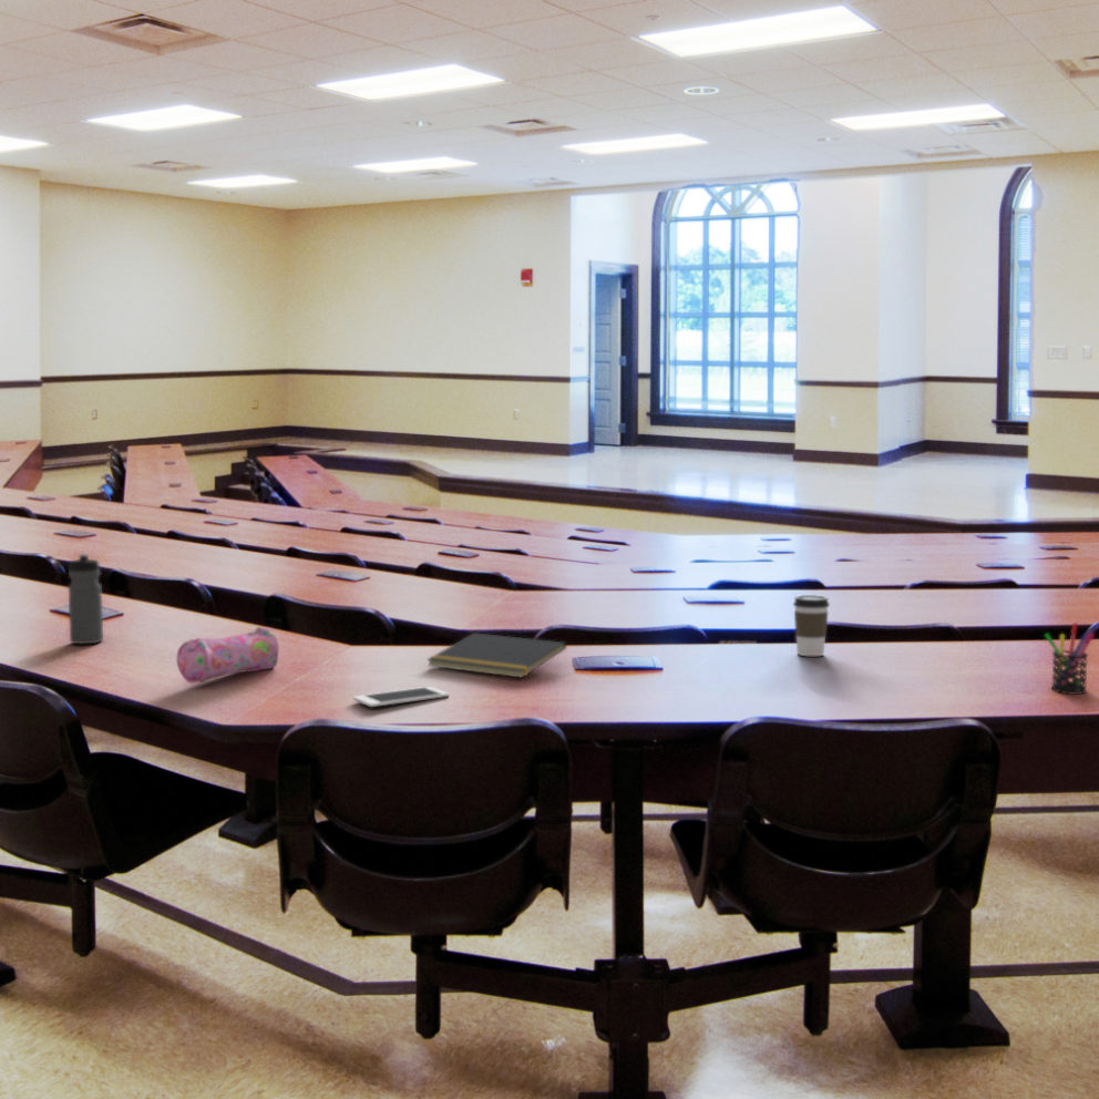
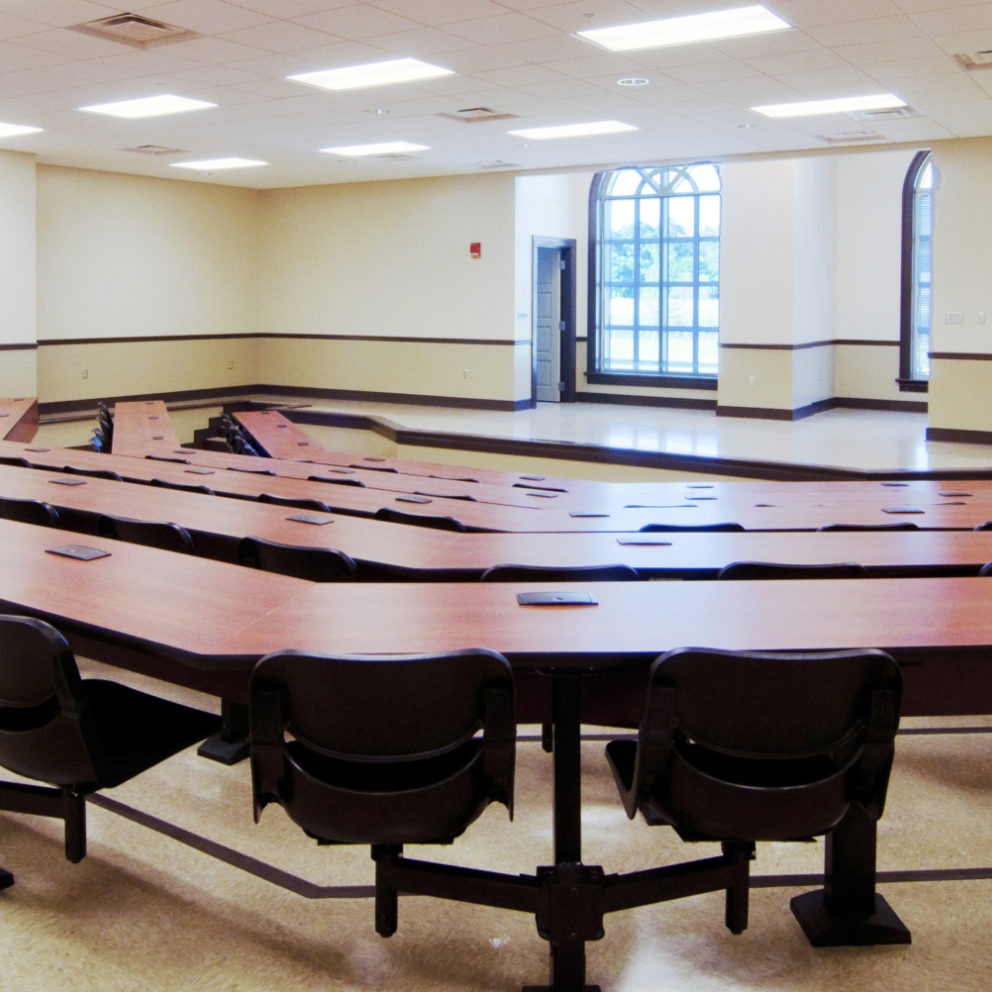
- pencil case [176,626,279,685]
- water bottle [68,553,104,645]
- notepad [425,631,567,679]
- cell phone [352,686,450,708]
- pen holder [1044,622,1096,696]
- coffee cup [792,594,831,657]
